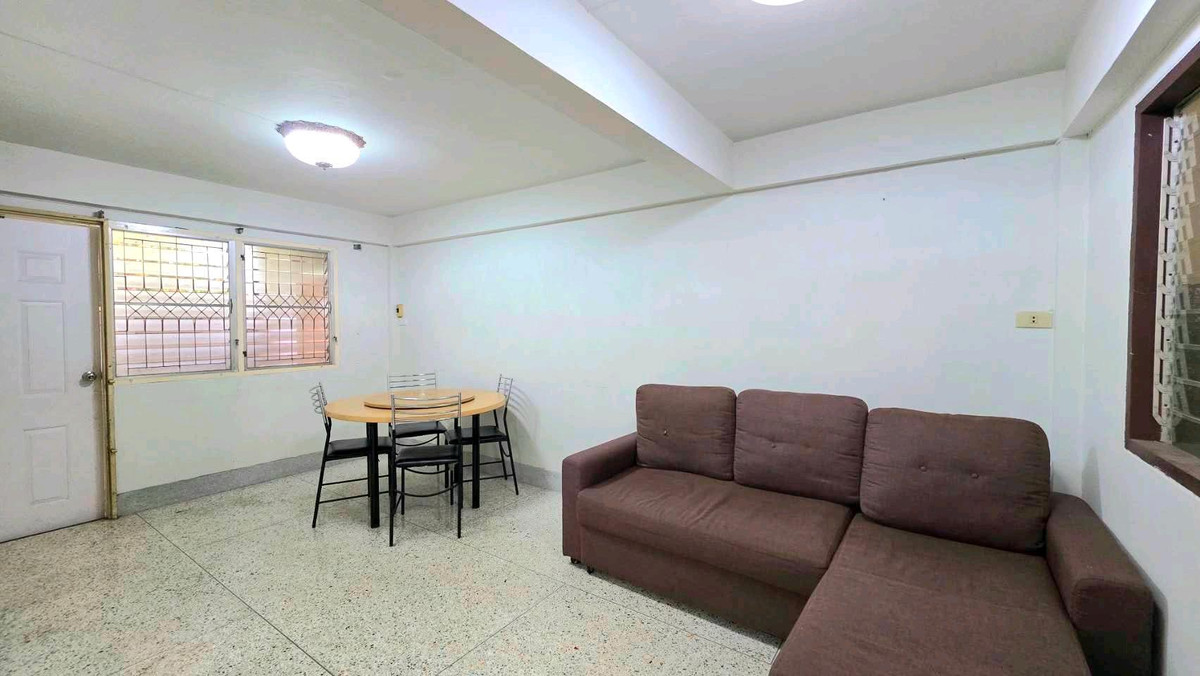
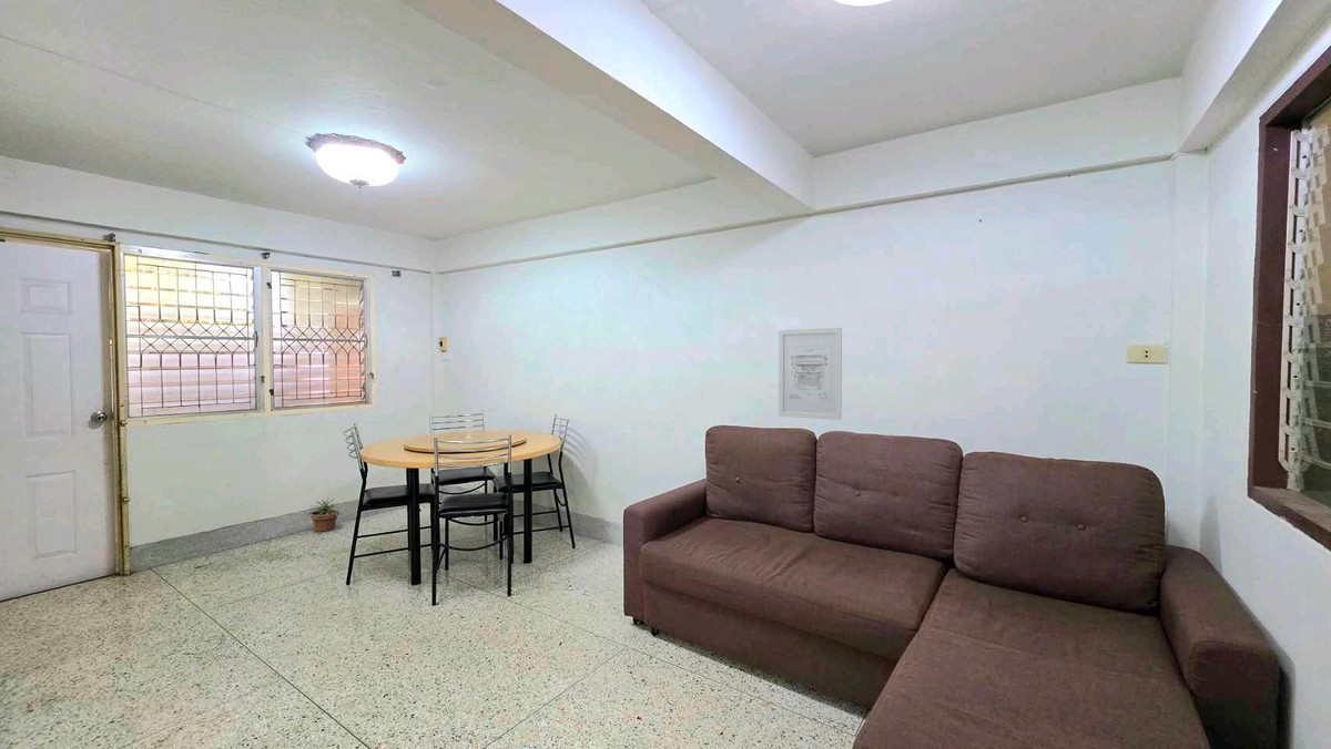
+ wall art [778,327,843,421]
+ potted plant [306,496,344,533]
